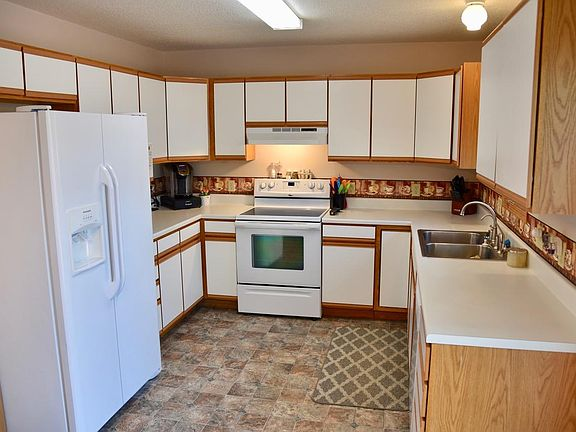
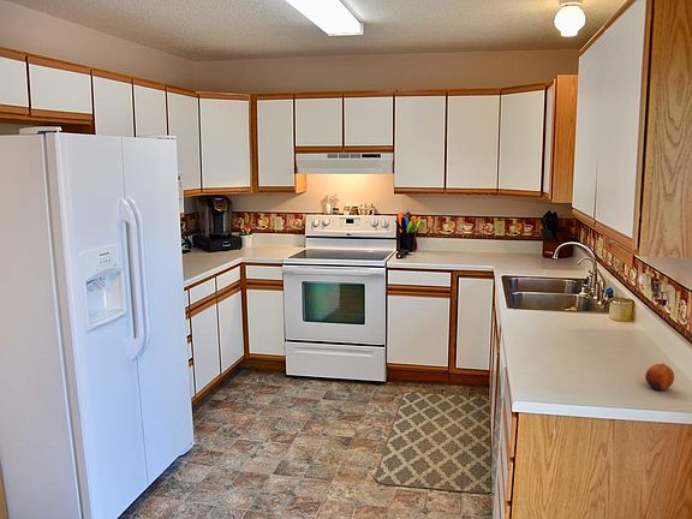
+ fruit [644,363,675,390]
